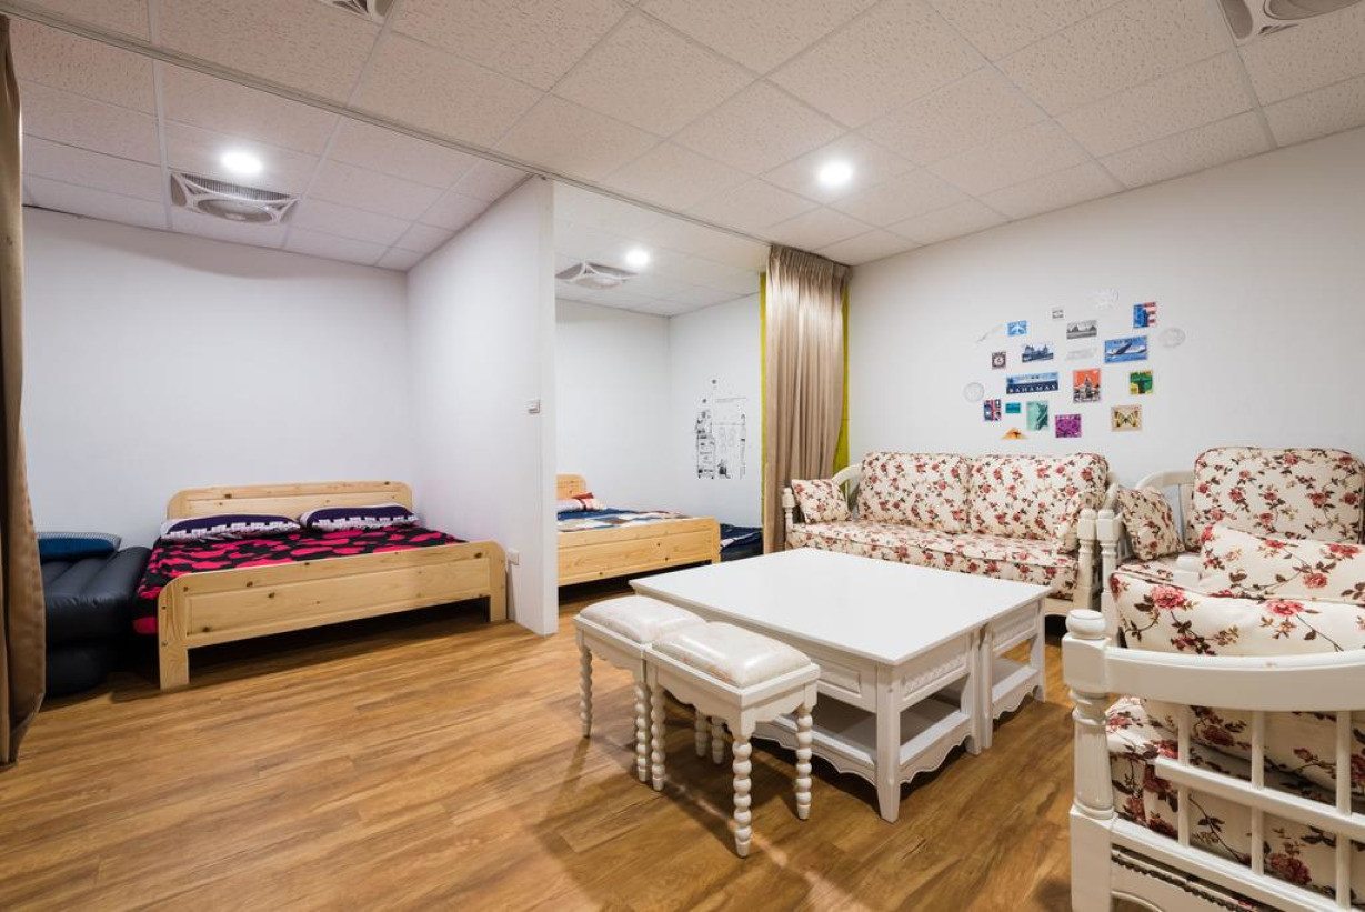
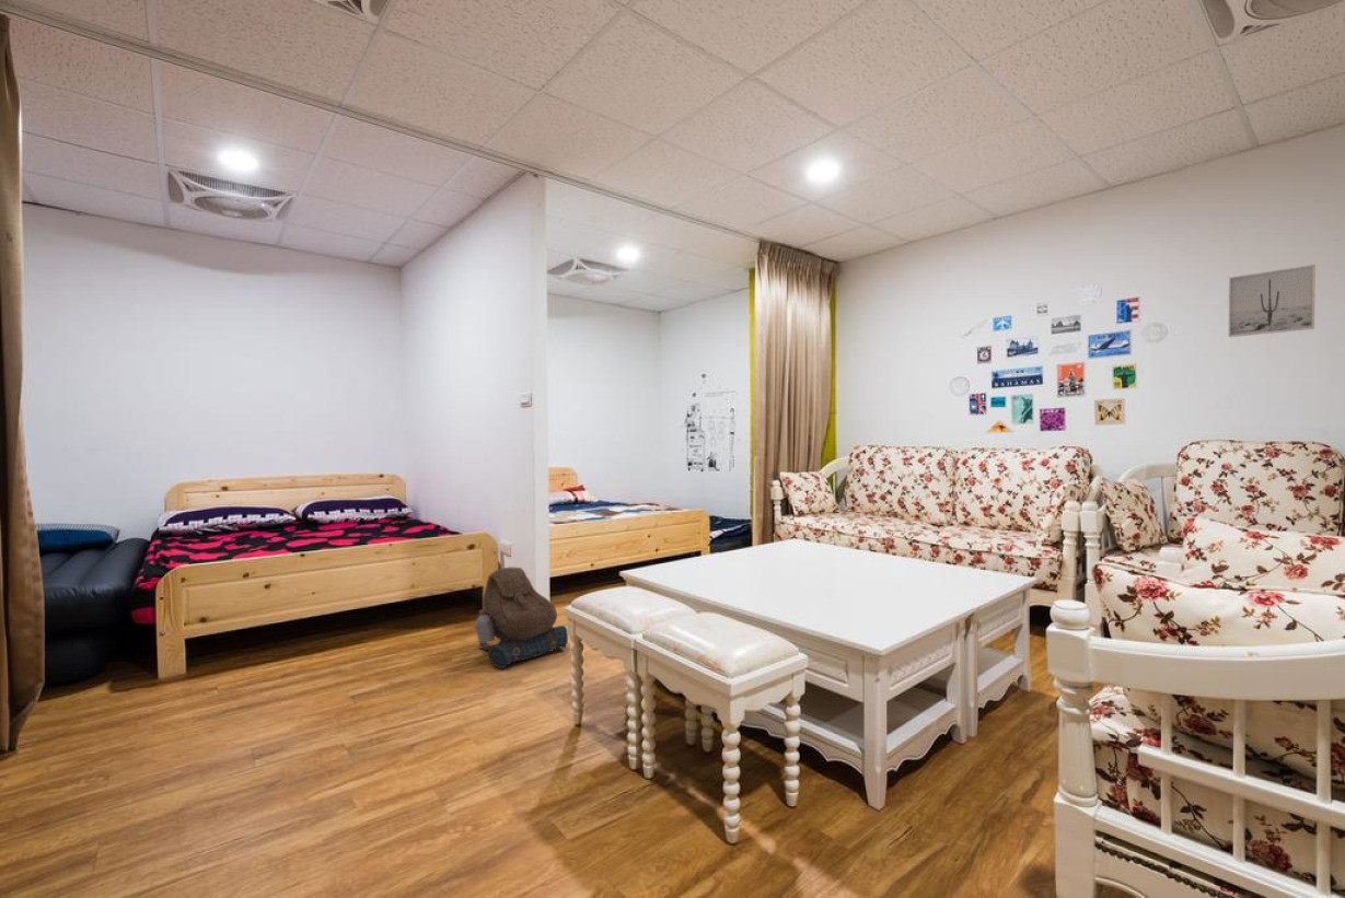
+ backpack [474,567,569,669]
+ wall art [1227,264,1317,338]
